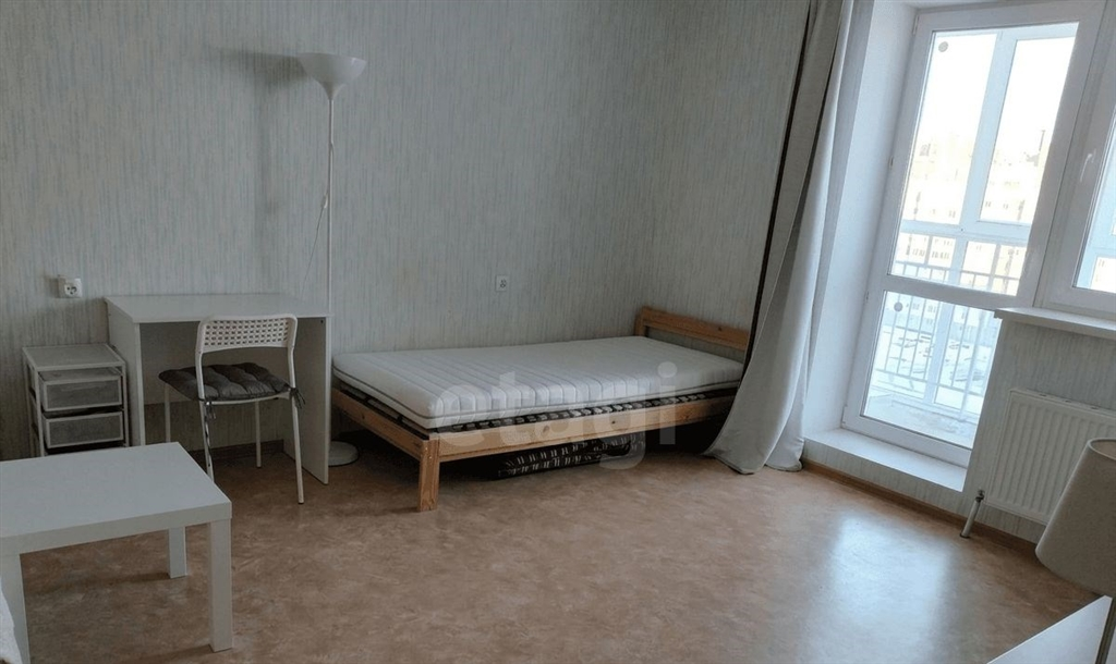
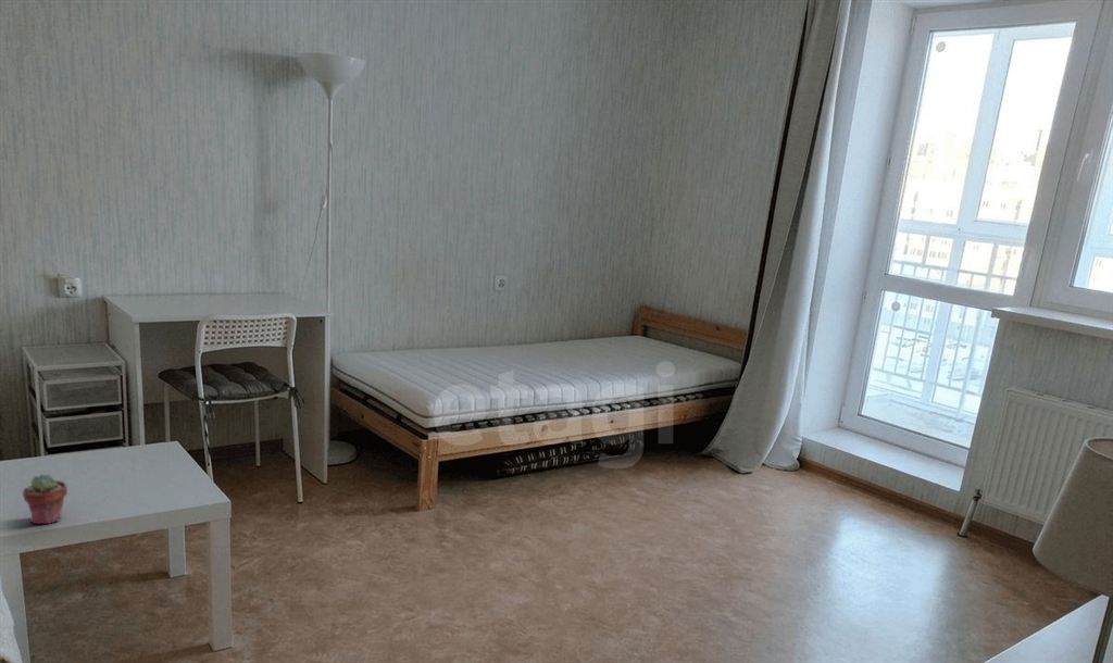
+ potted succulent [22,473,68,525]
